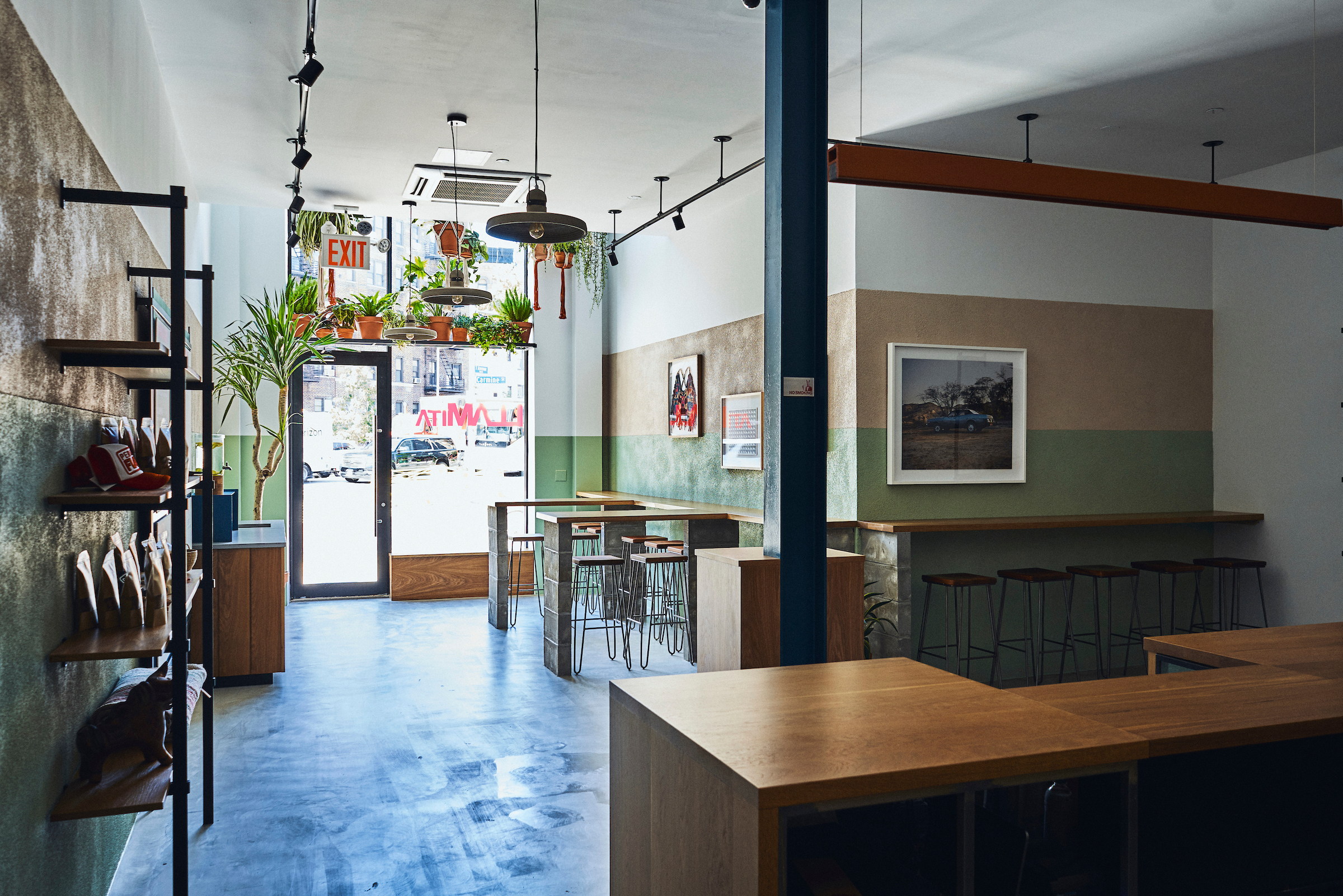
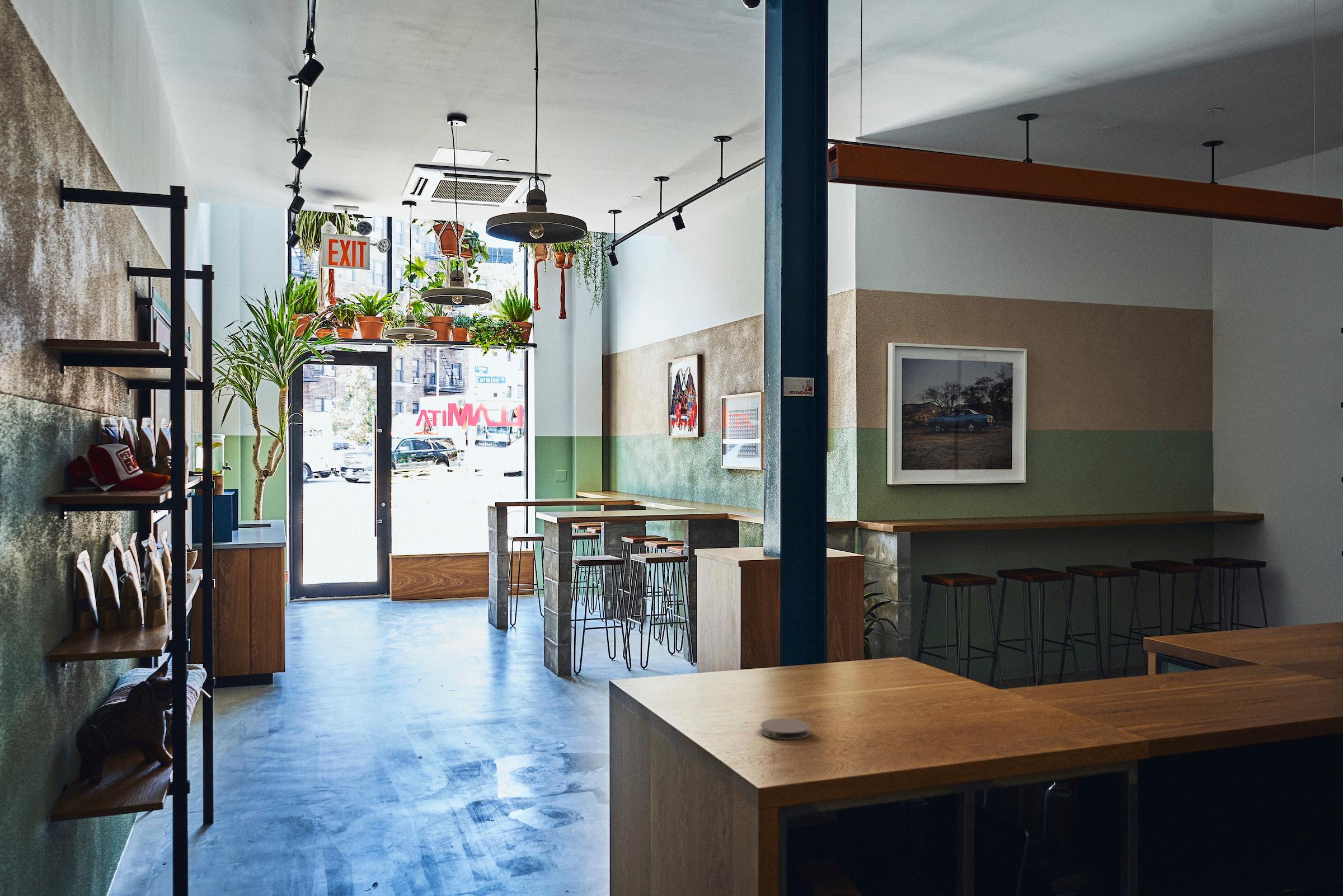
+ coaster [760,717,811,740]
